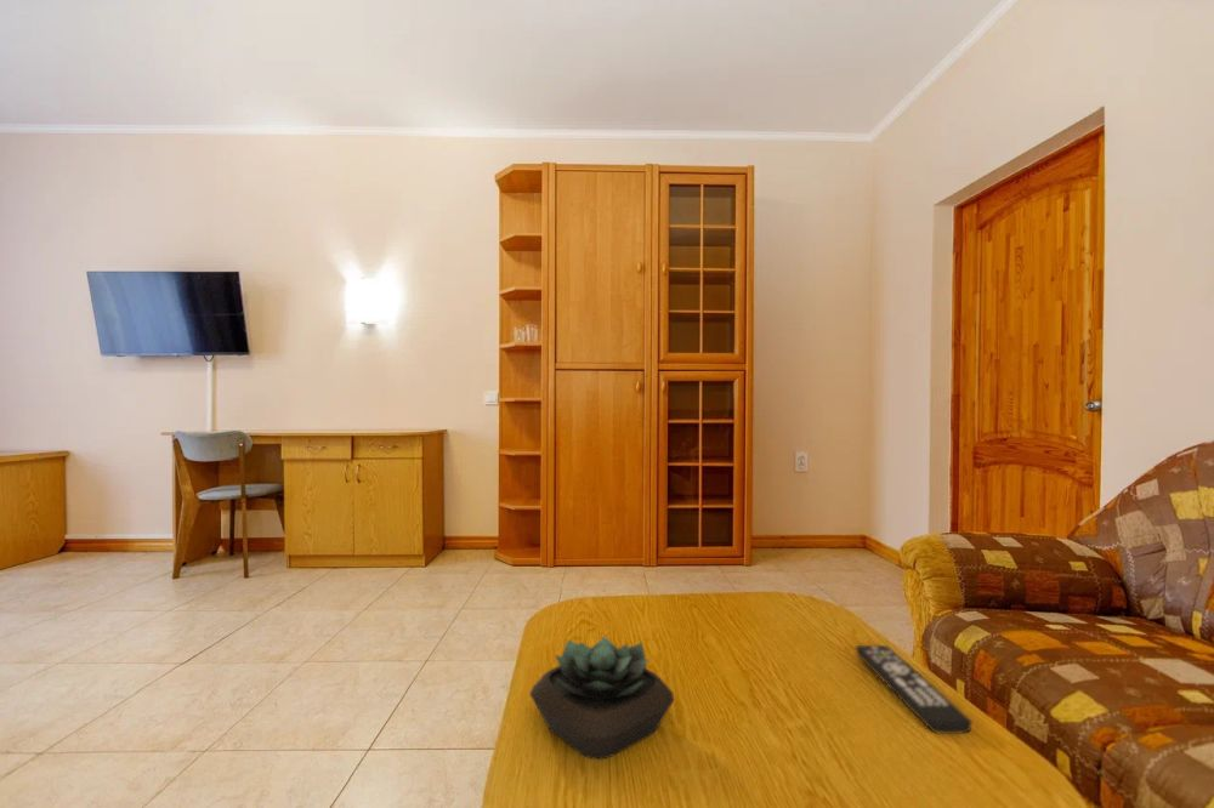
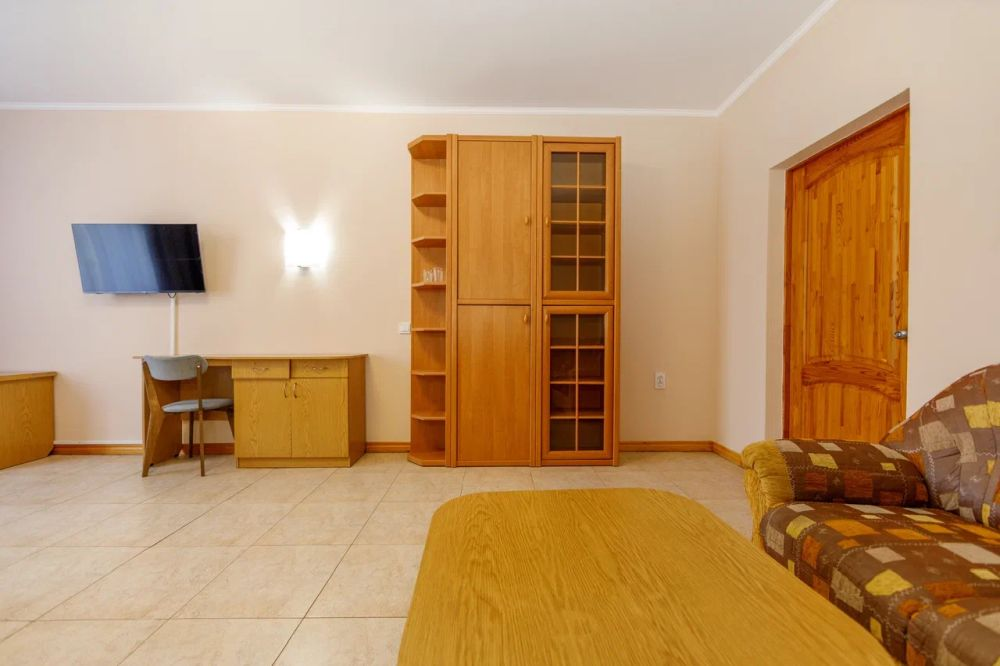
- succulent plant [528,635,675,761]
- remote control [855,644,974,735]
